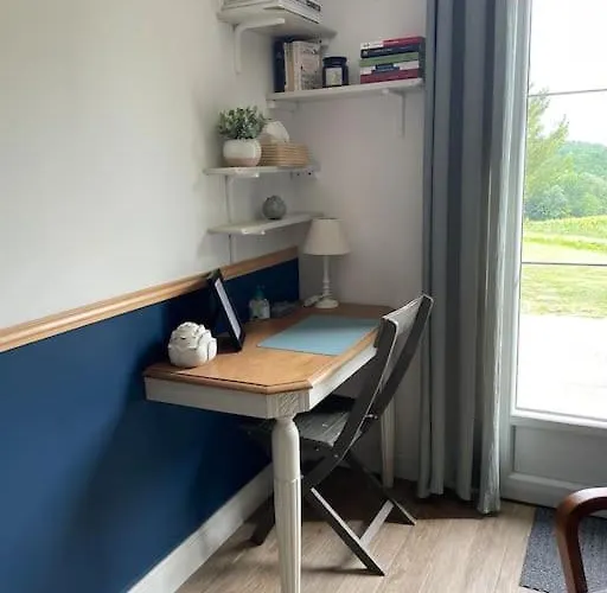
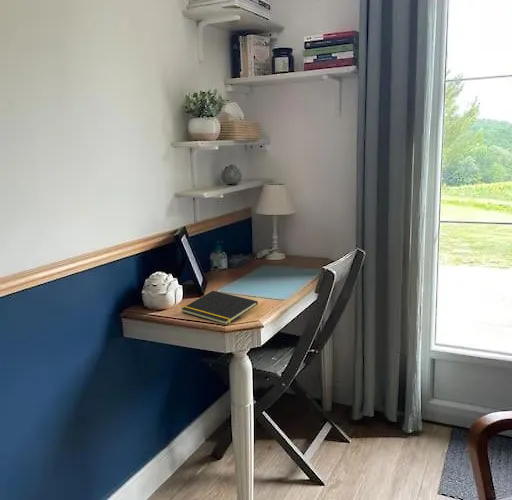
+ notepad [181,290,259,326]
